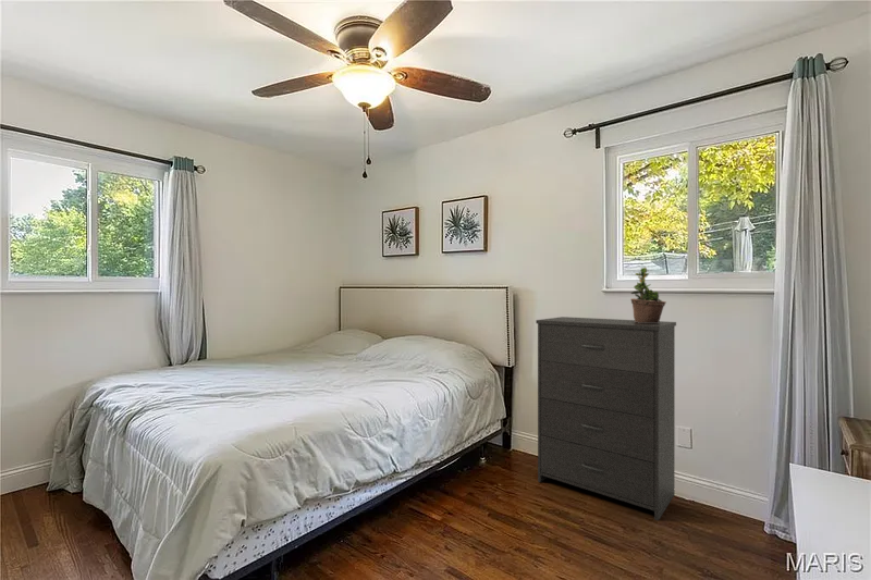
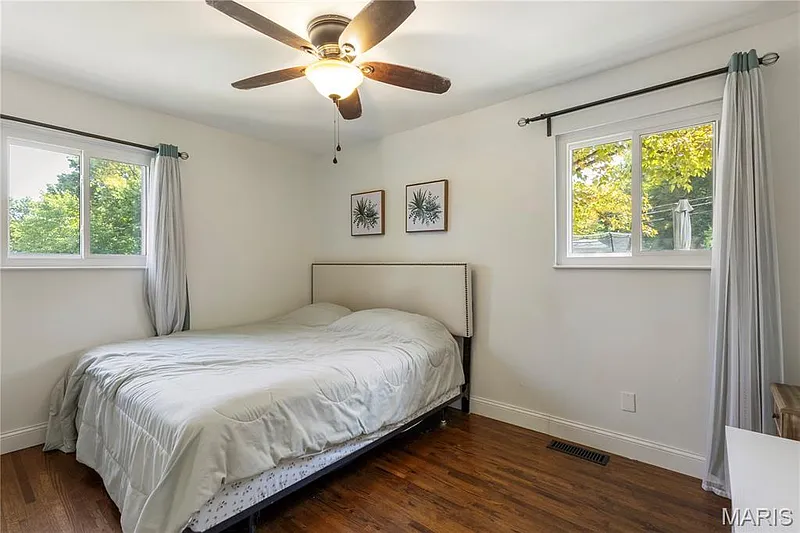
- potted plant [629,267,667,323]
- dresser [535,316,677,521]
